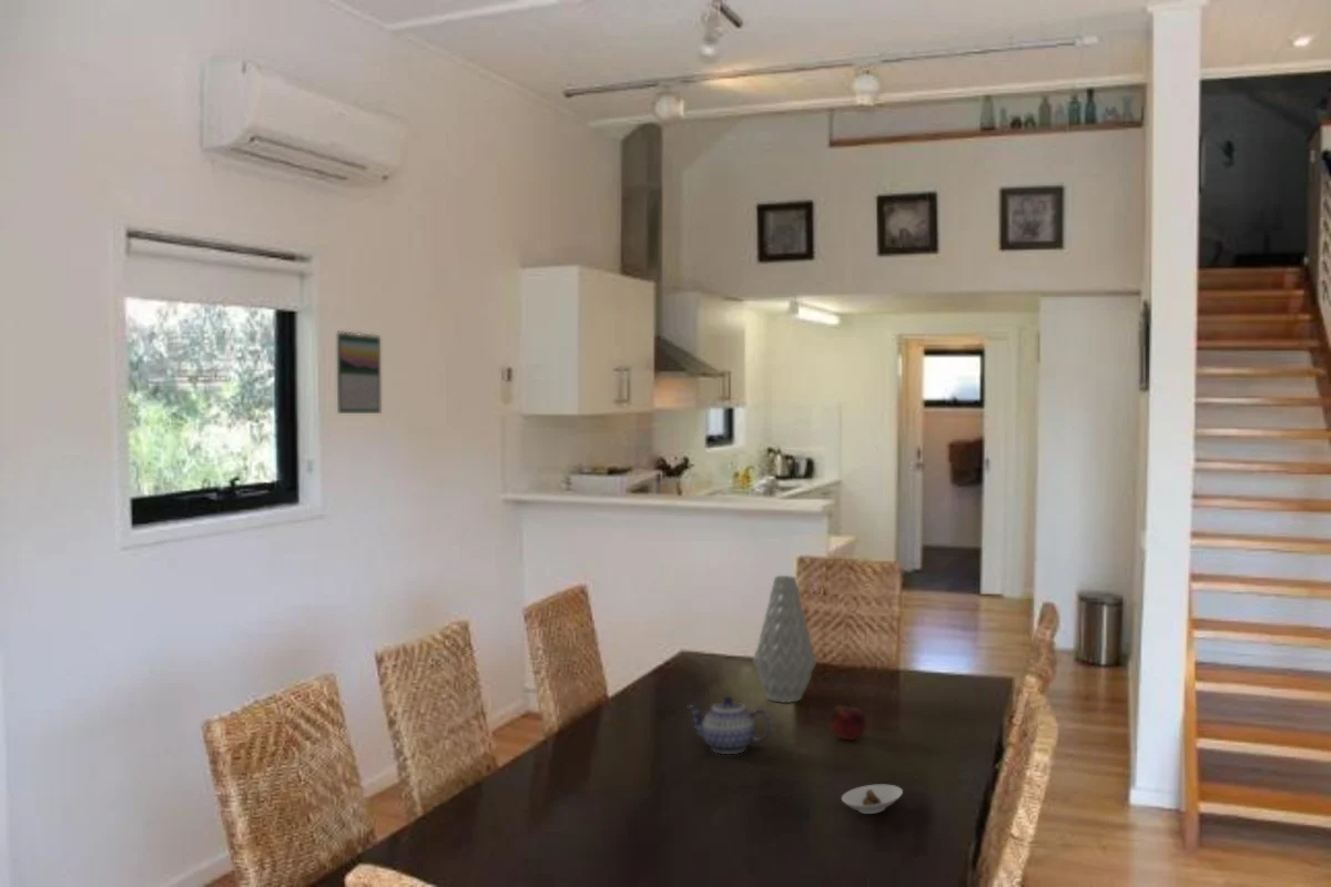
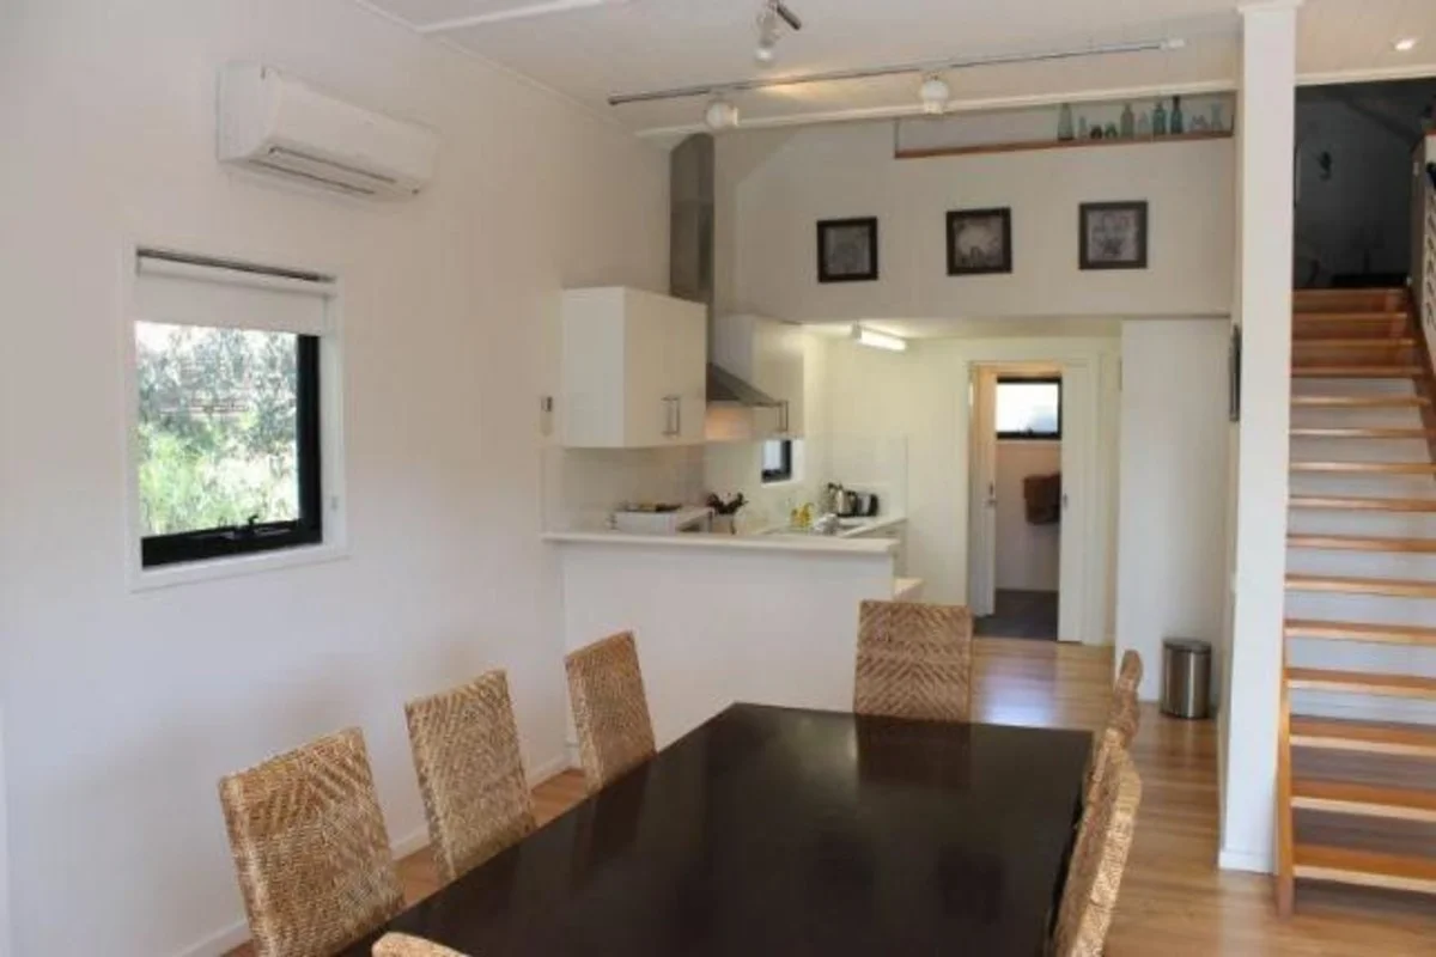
- vase [753,574,817,704]
- teapot [685,695,772,755]
- fruit [827,702,867,742]
- calendar [336,329,382,415]
- saucer [841,783,904,815]
